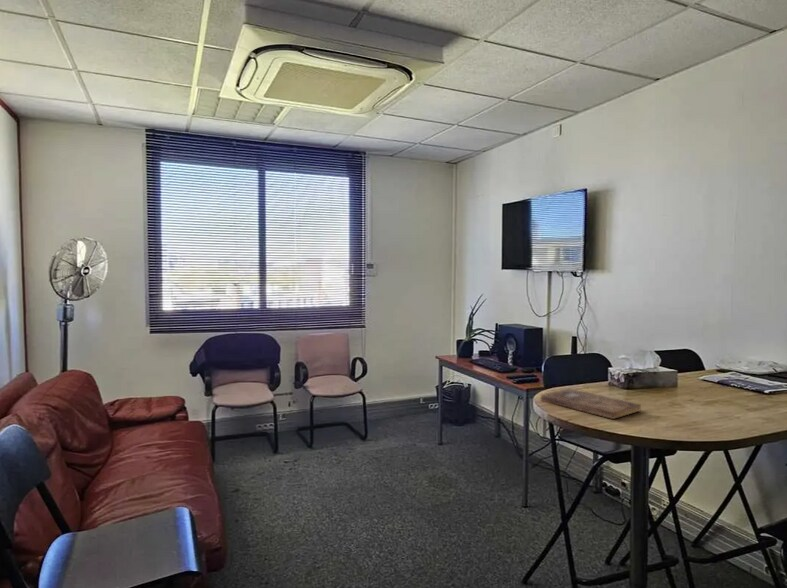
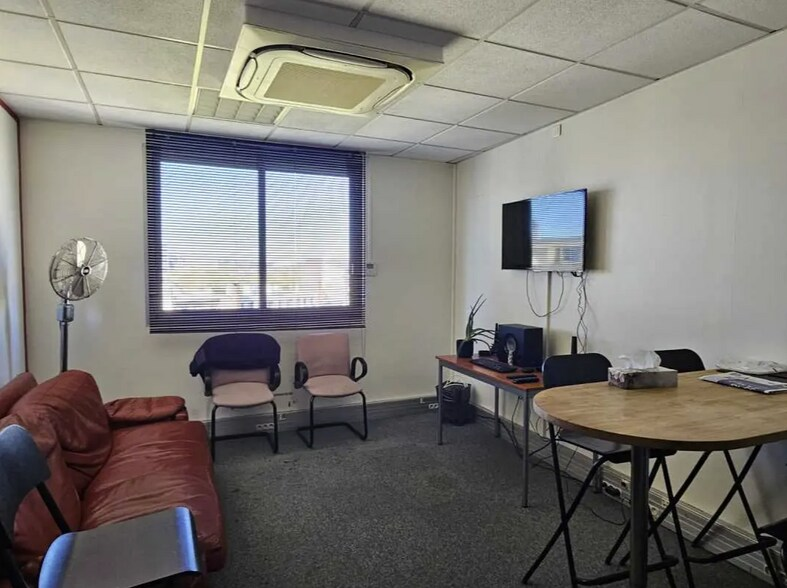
- bible [540,388,642,420]
